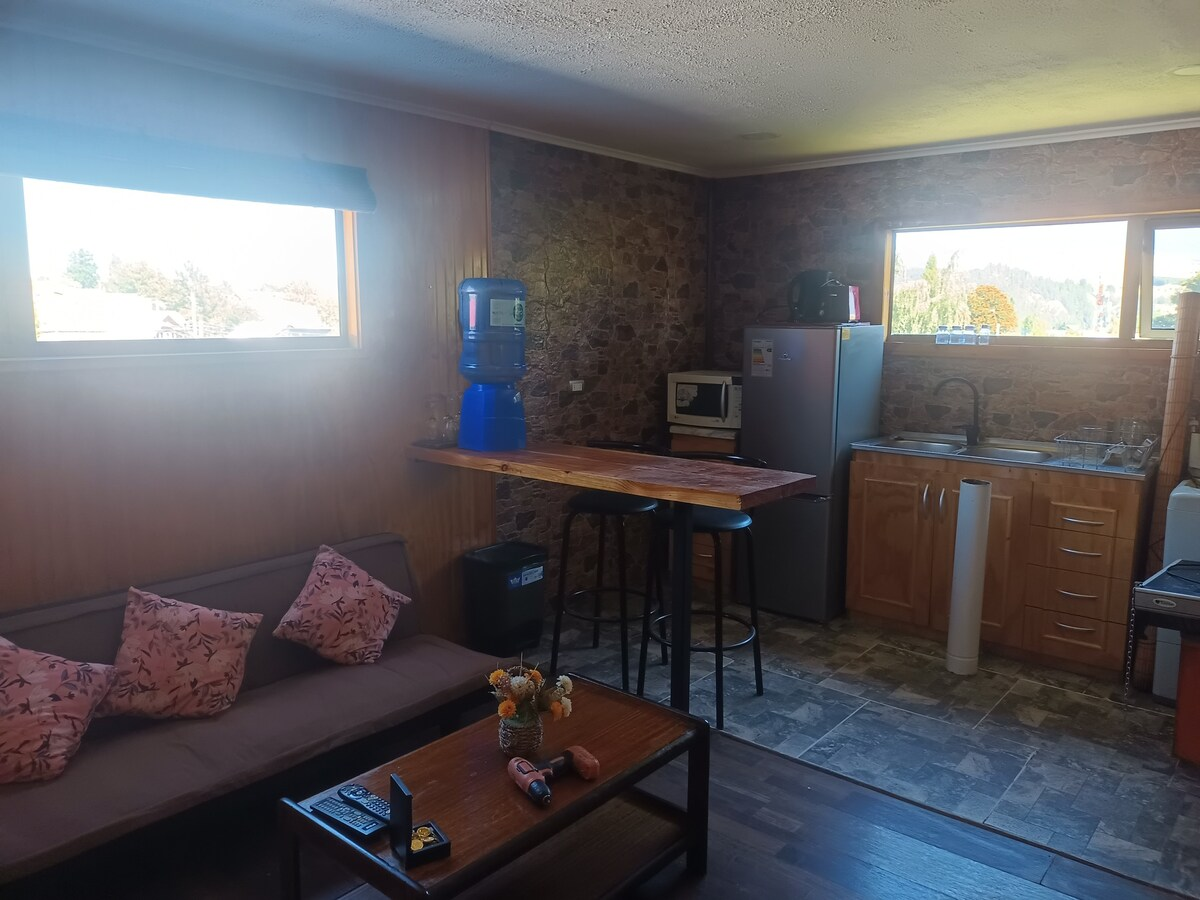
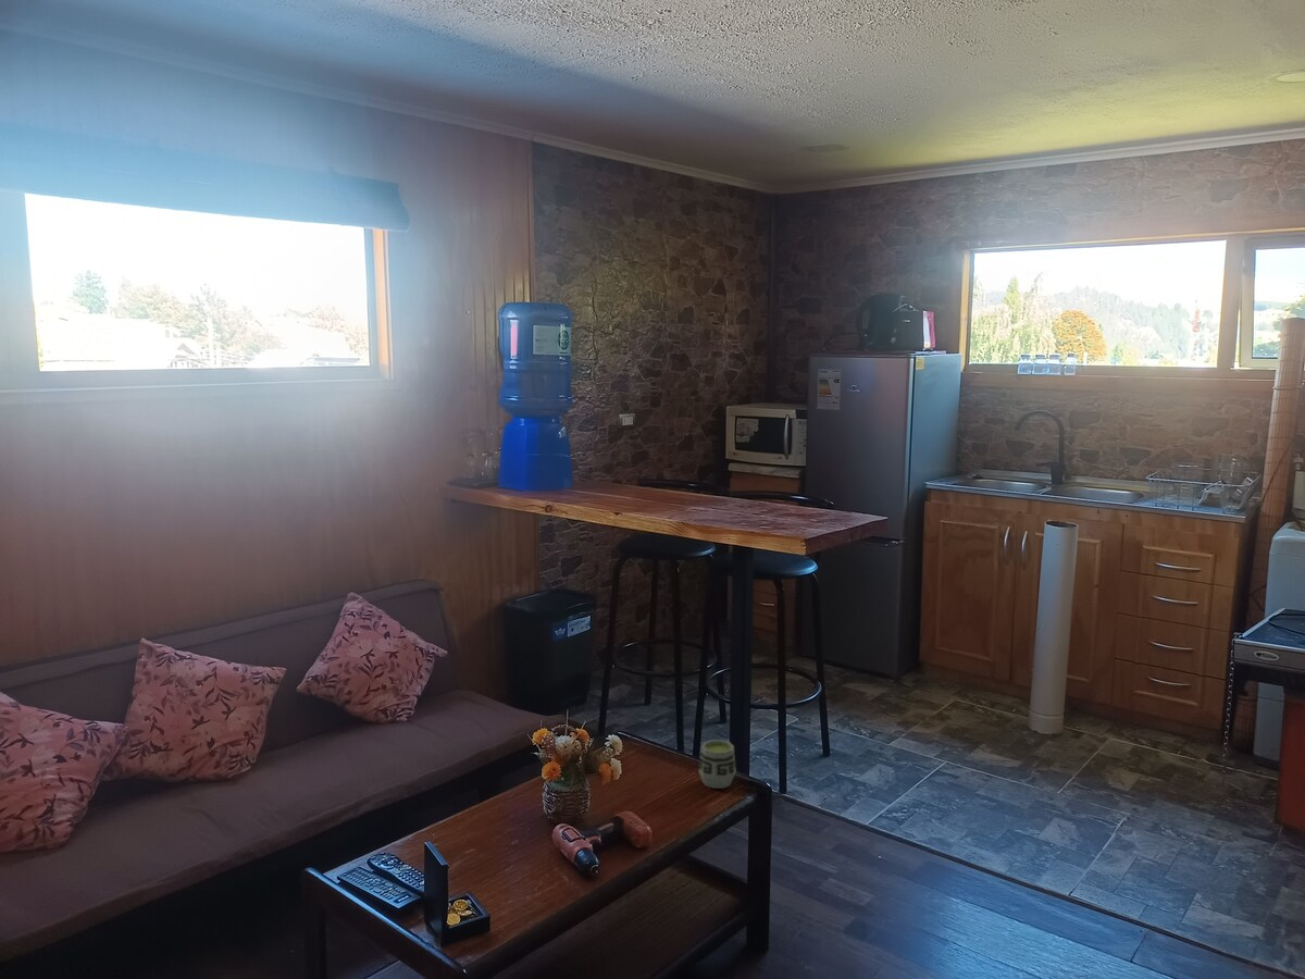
+ cup [697,739,737,790]
